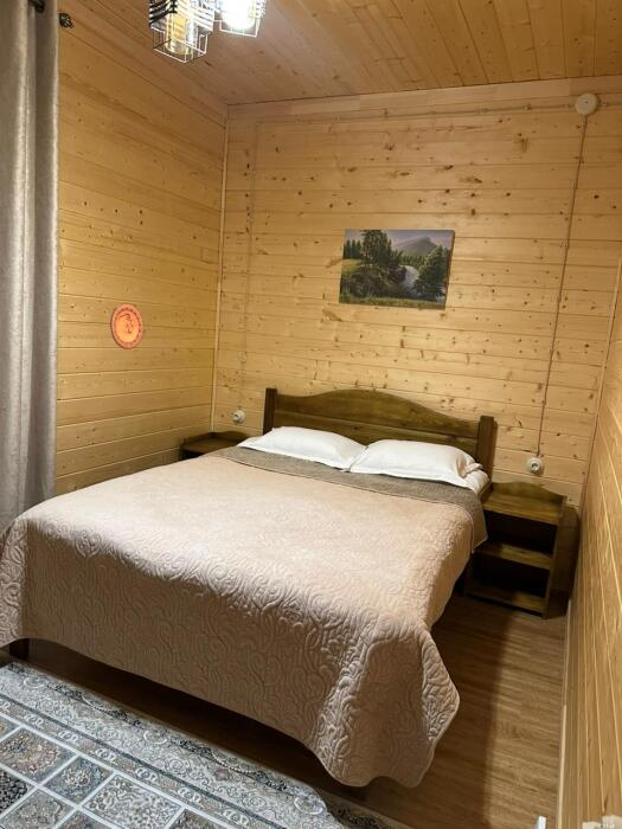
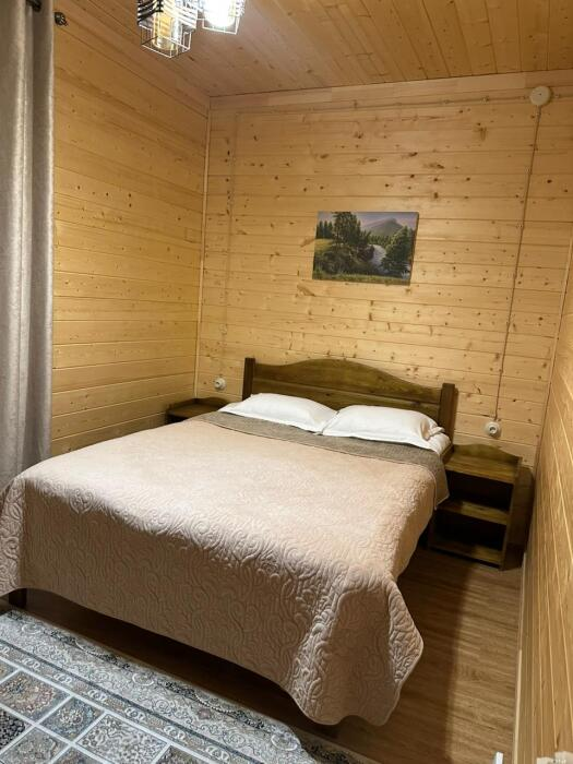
- decorative plate [109,302,145,351]
